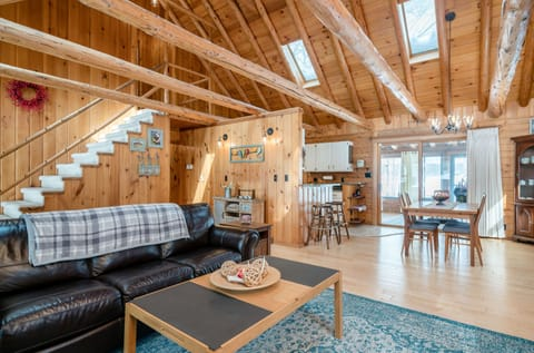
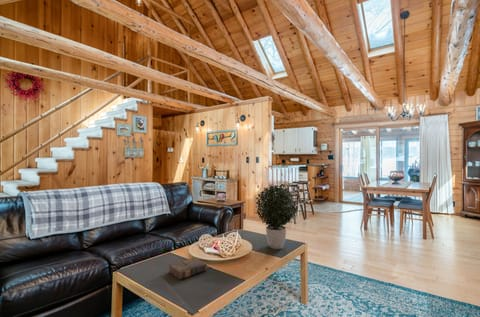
+ potted plant [254,184,299,250]
+ book [168,256,211,280]
